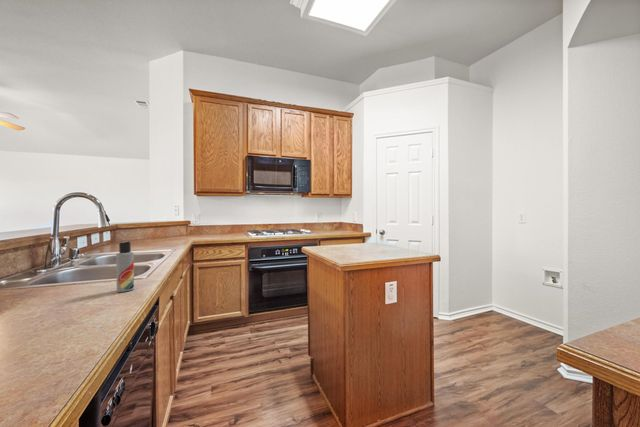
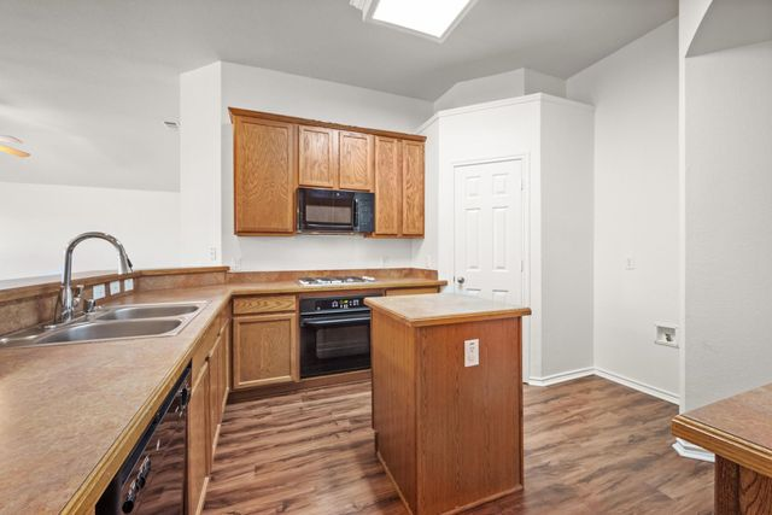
- lotion bottle [115,240,135,293]
